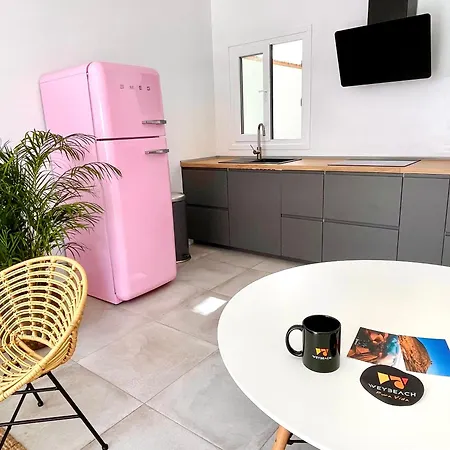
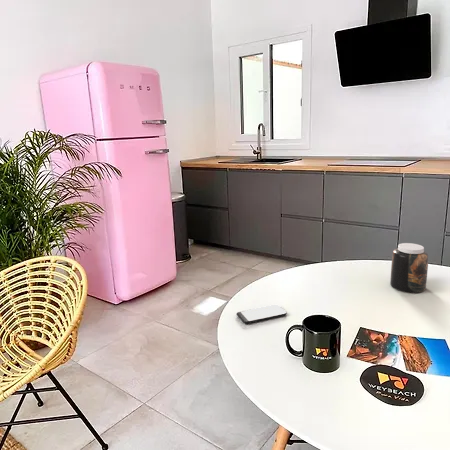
+ jar [389,242,429,294]
+ smartphone [235,304,288,325]
